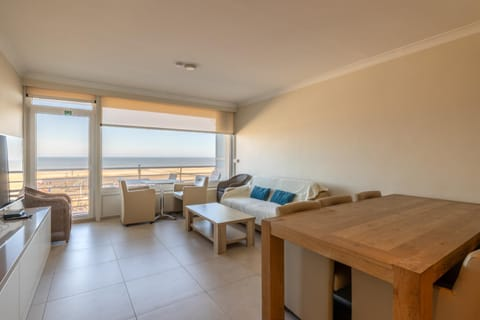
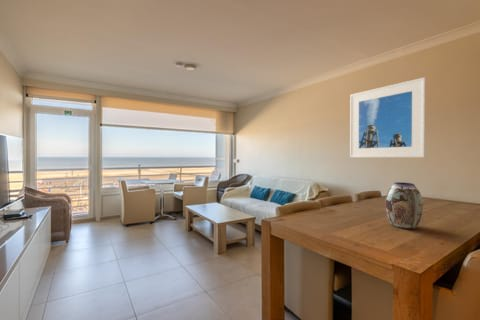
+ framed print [349,76,427,158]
+ vase [385,181,424,230]
